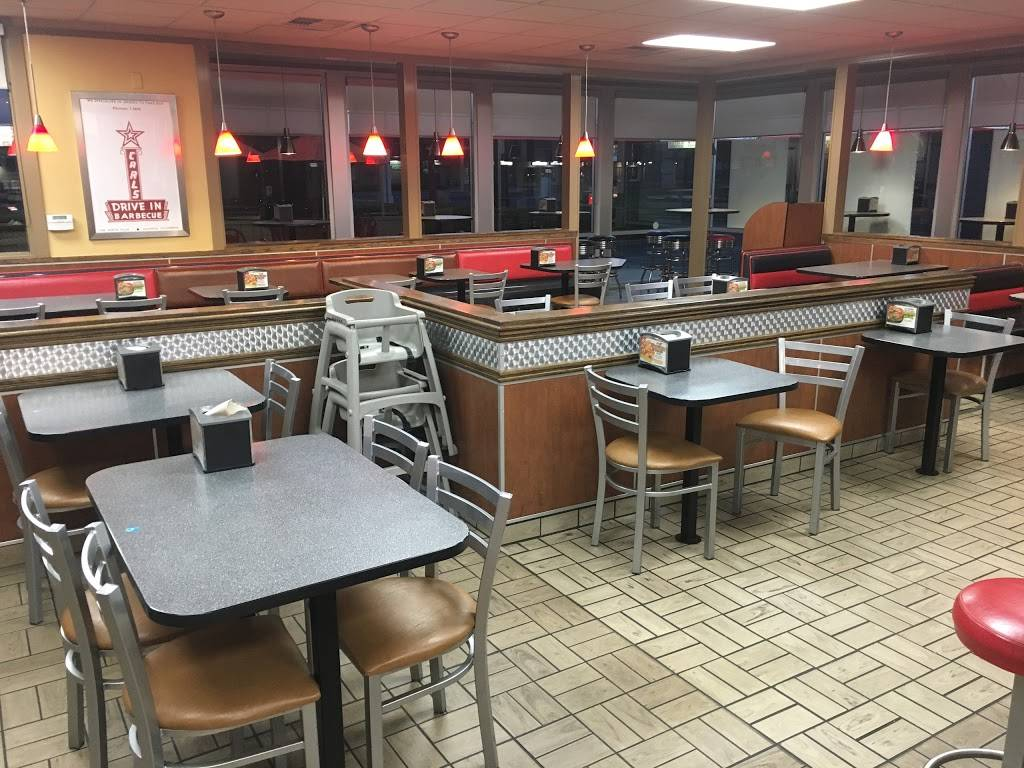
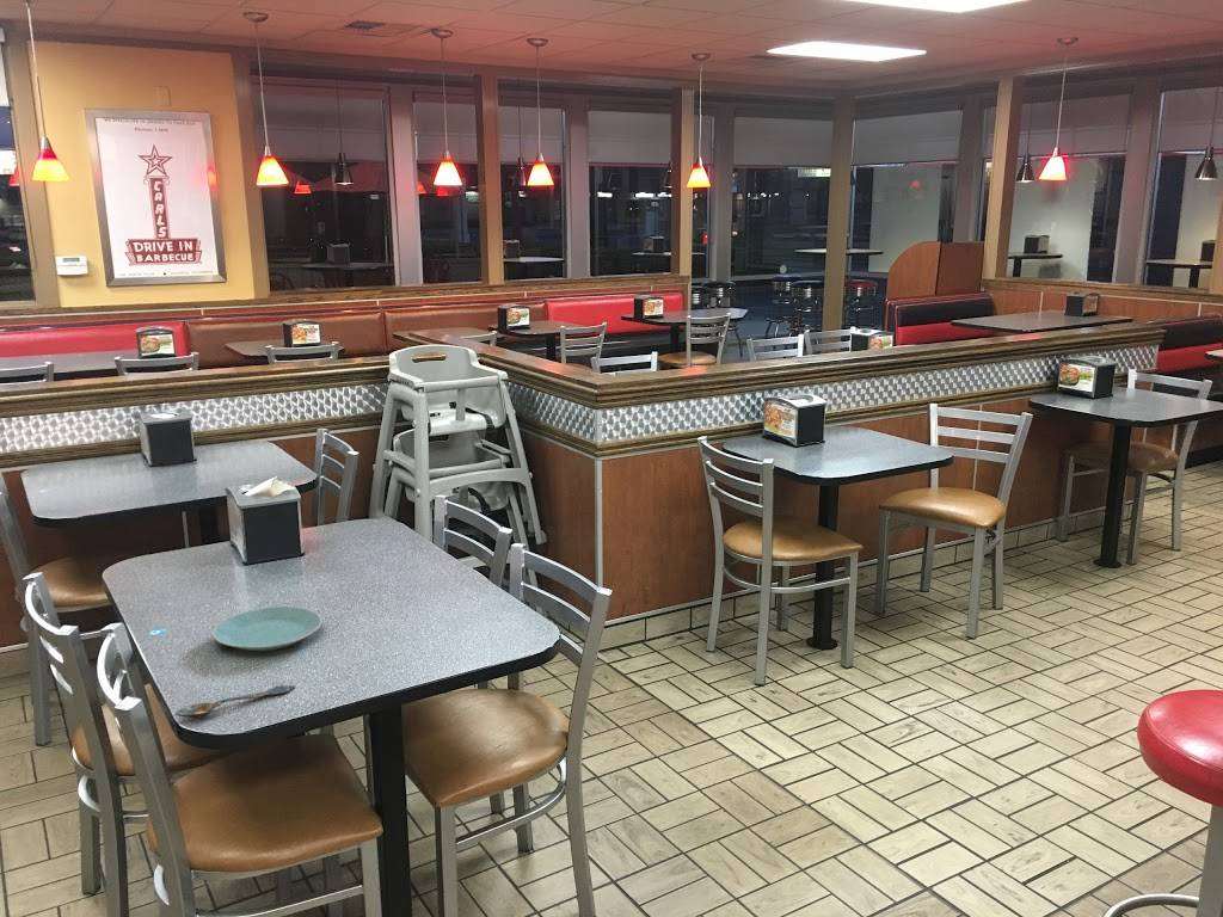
+ plate [211,605,322,652]
+ spoon [174,684,297,719]
